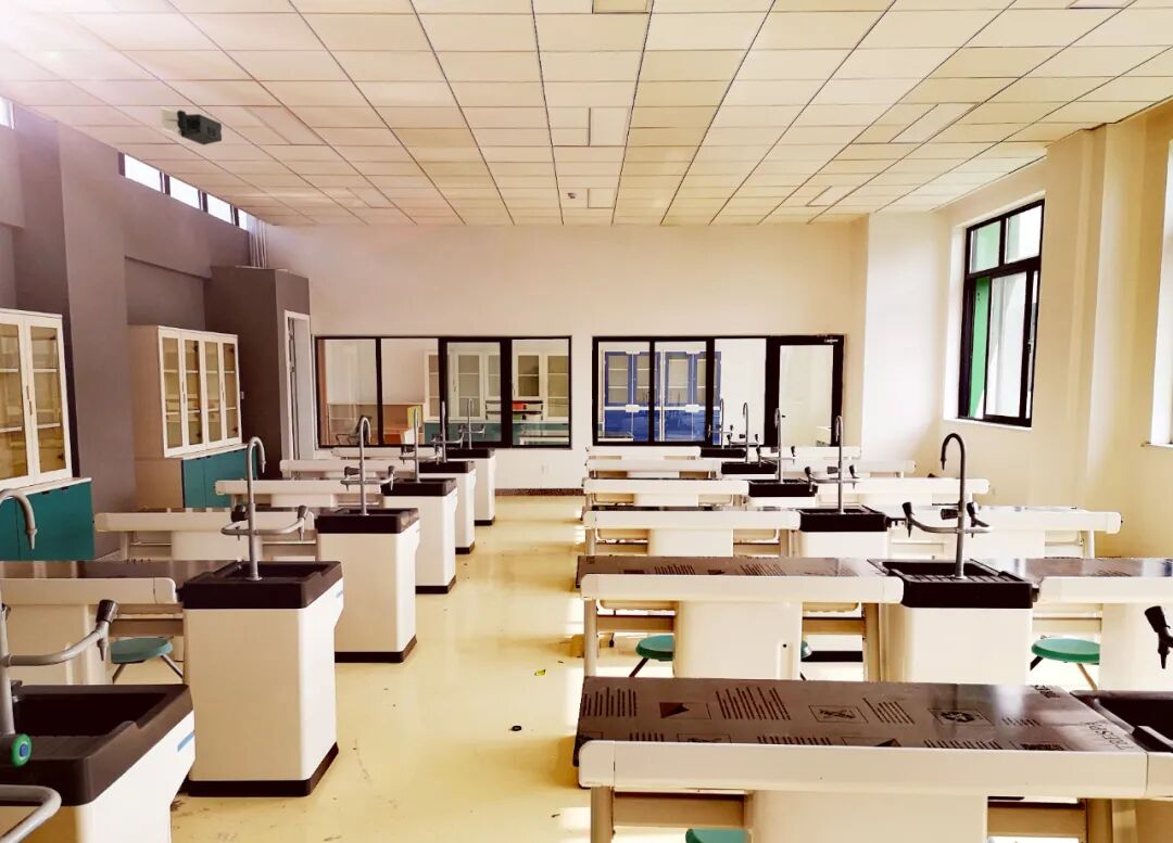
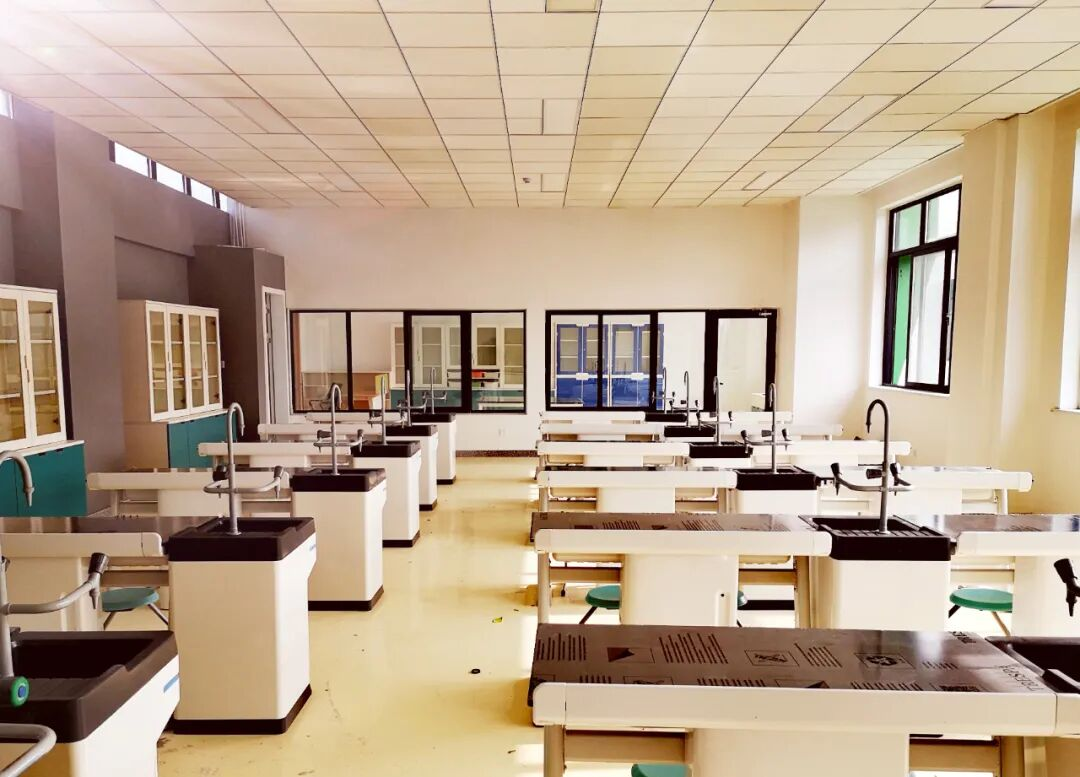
- projector [160,105,223,146]
